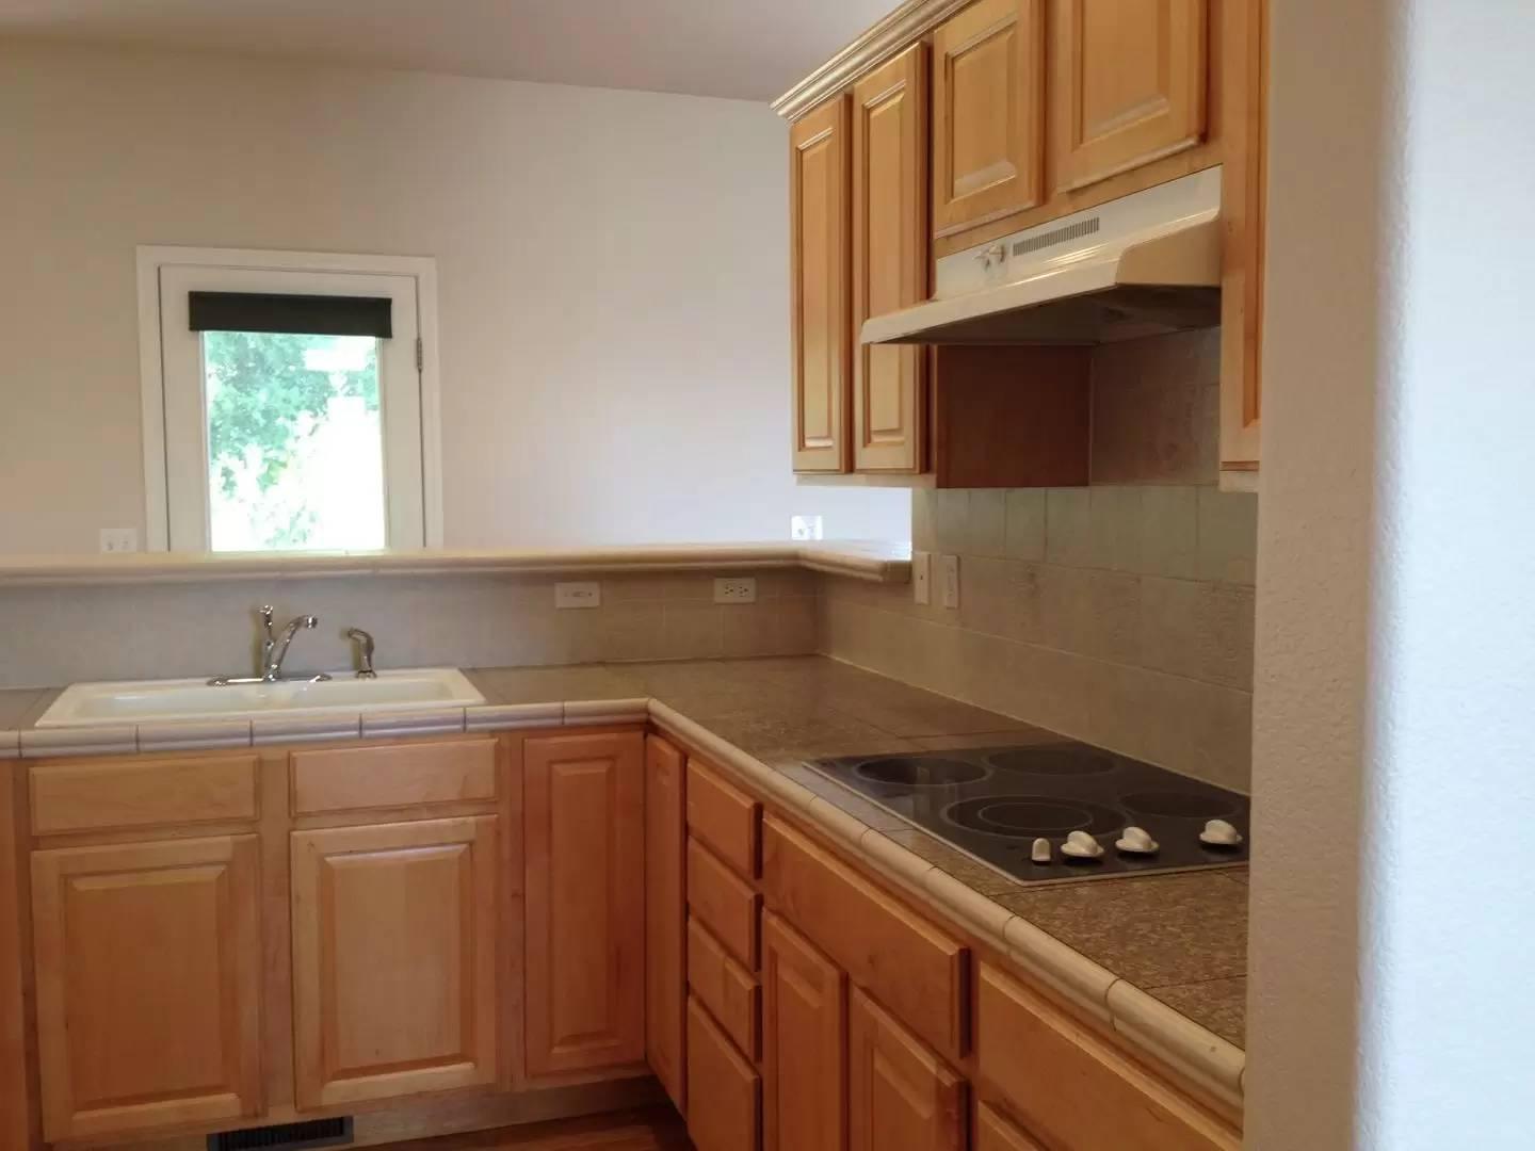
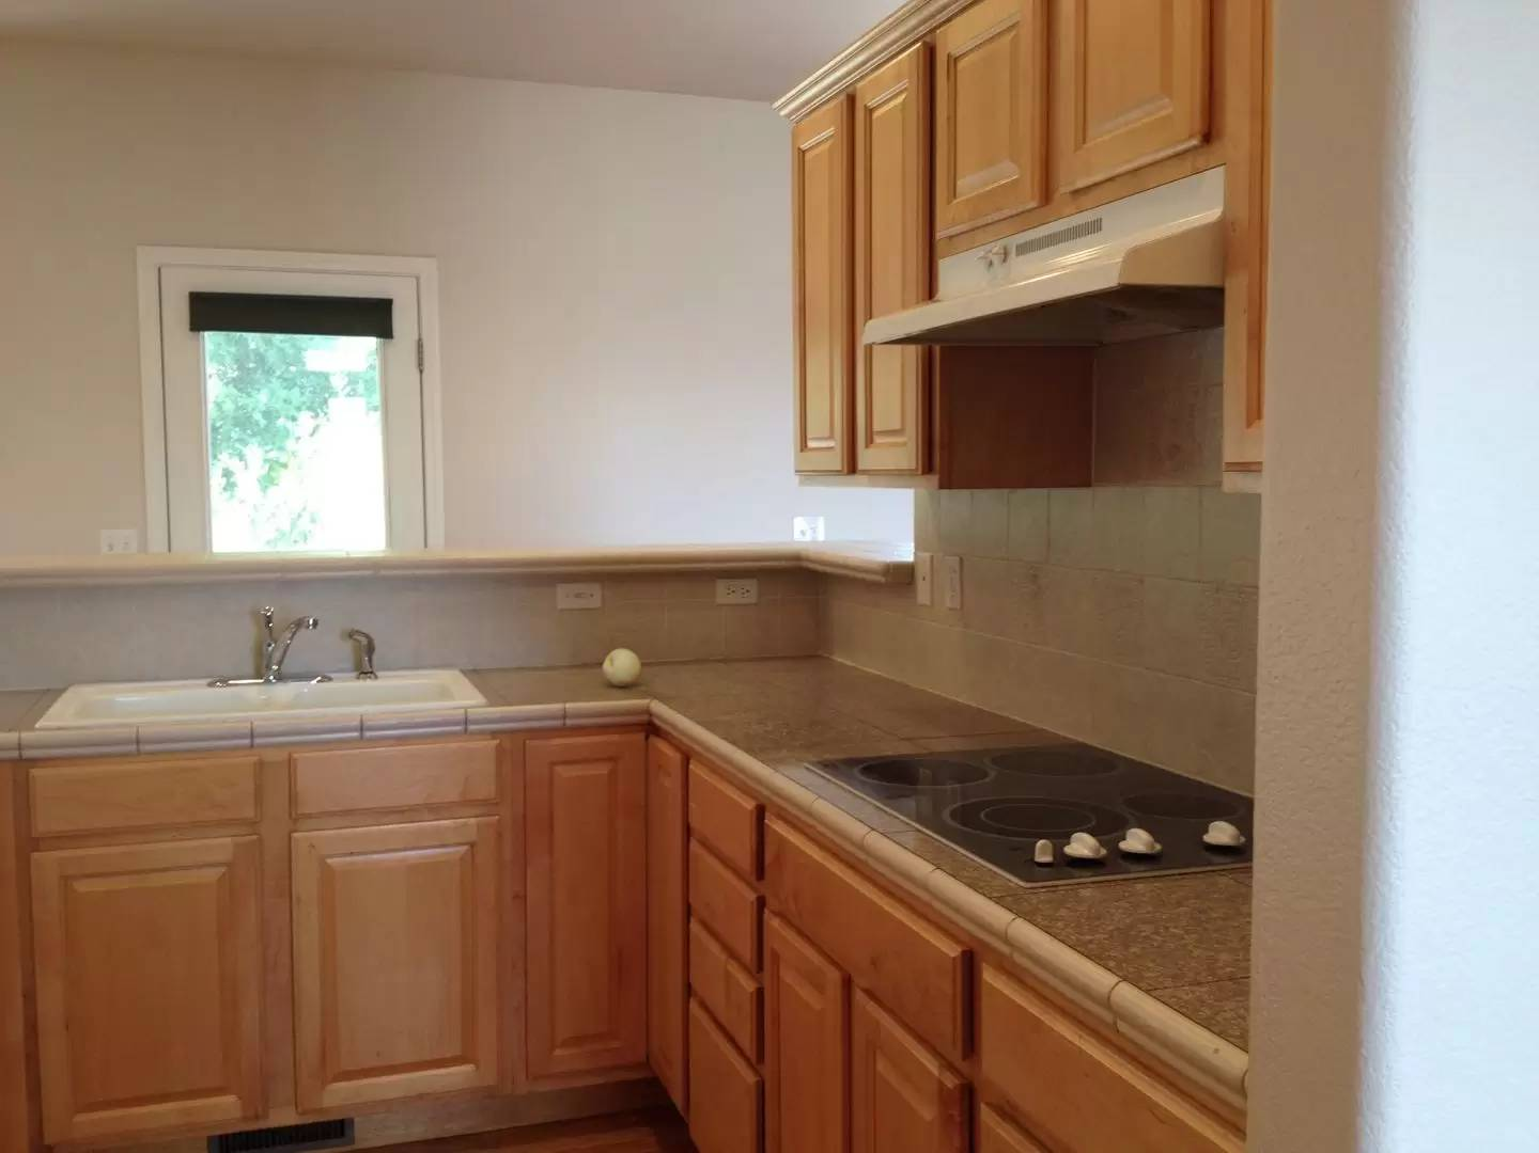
+ fruit [602,647,643,688]
